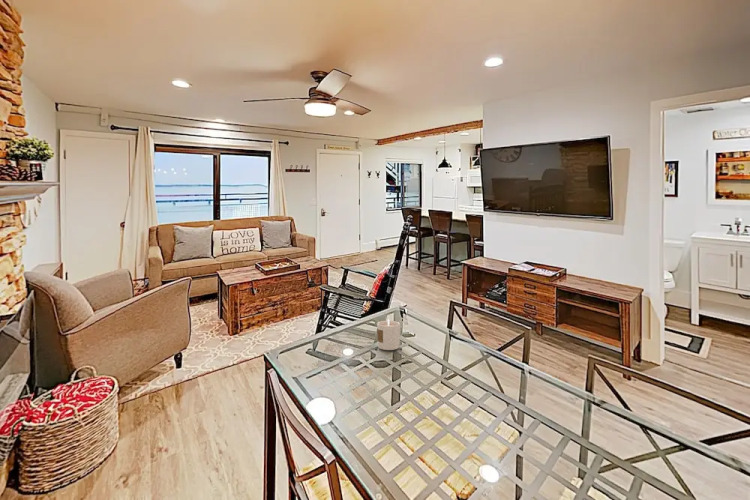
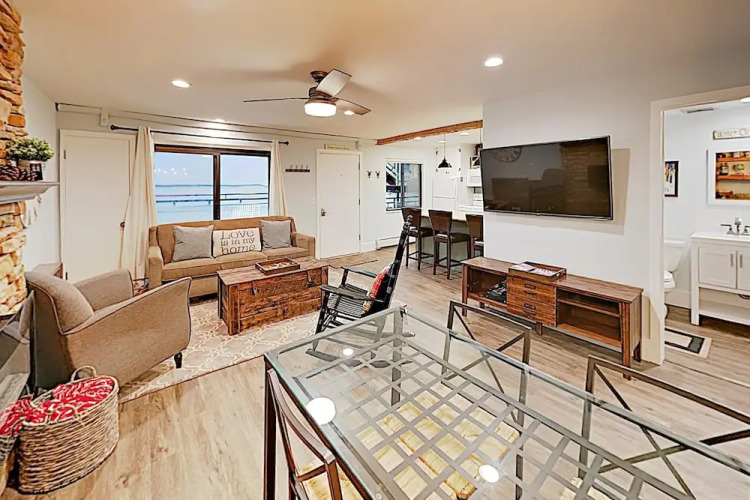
- candle [376,318,401,351]
